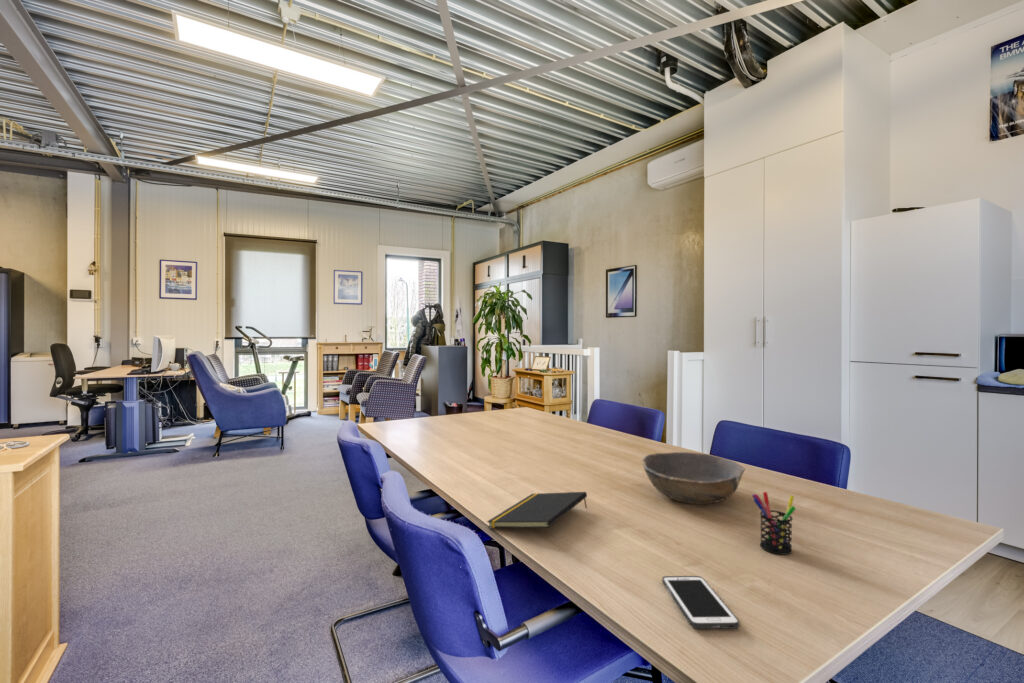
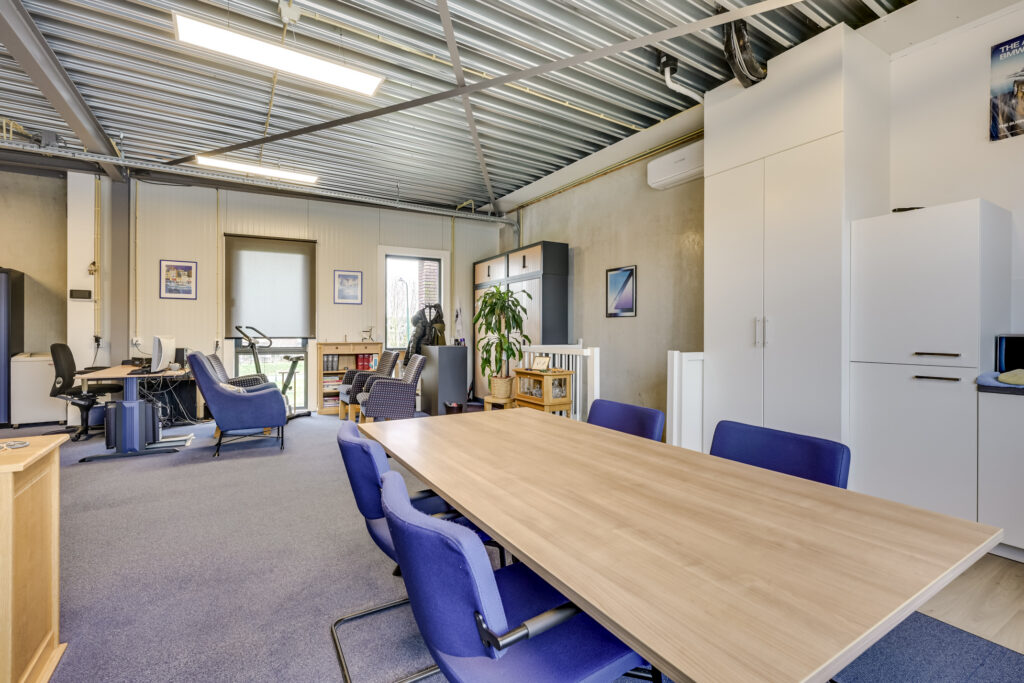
- pen holder [751,491,797,556]
- cell phone [661,575,740,630]
- bowl [641,451,746,505]
- notepad [486,491,588,529]
